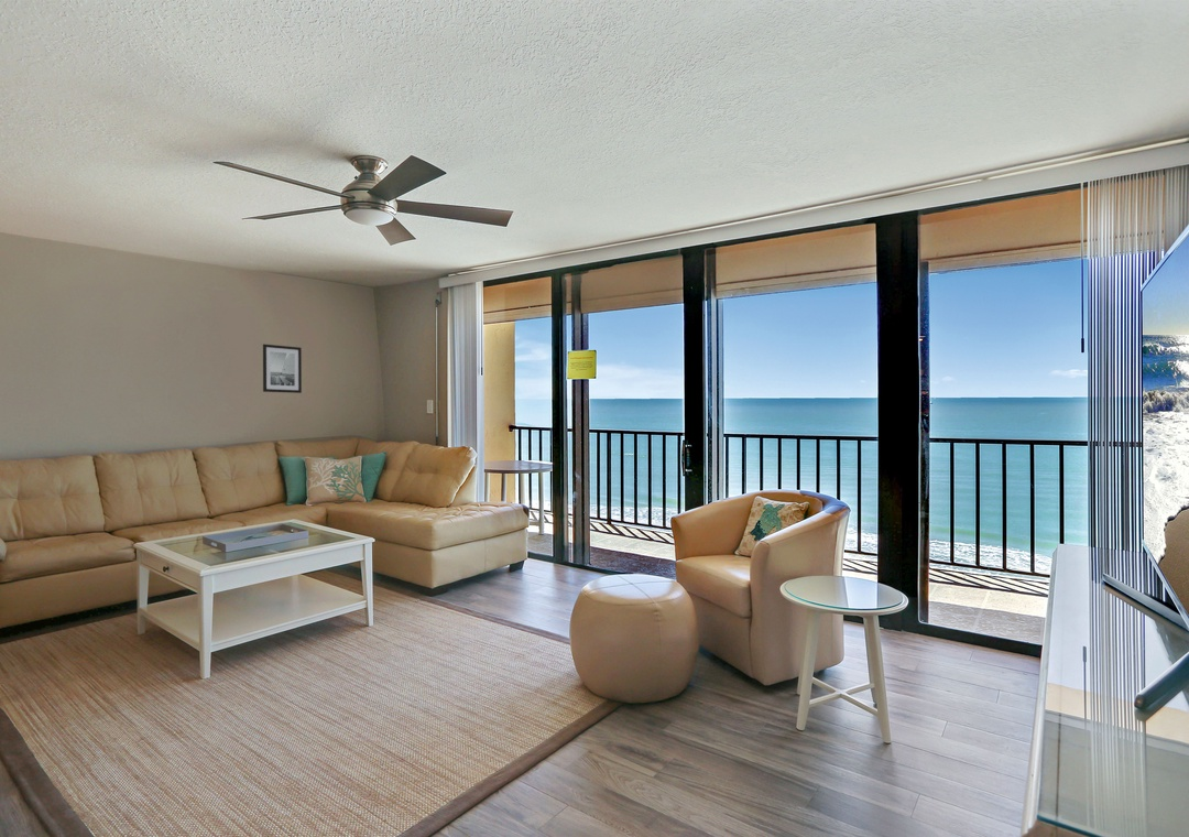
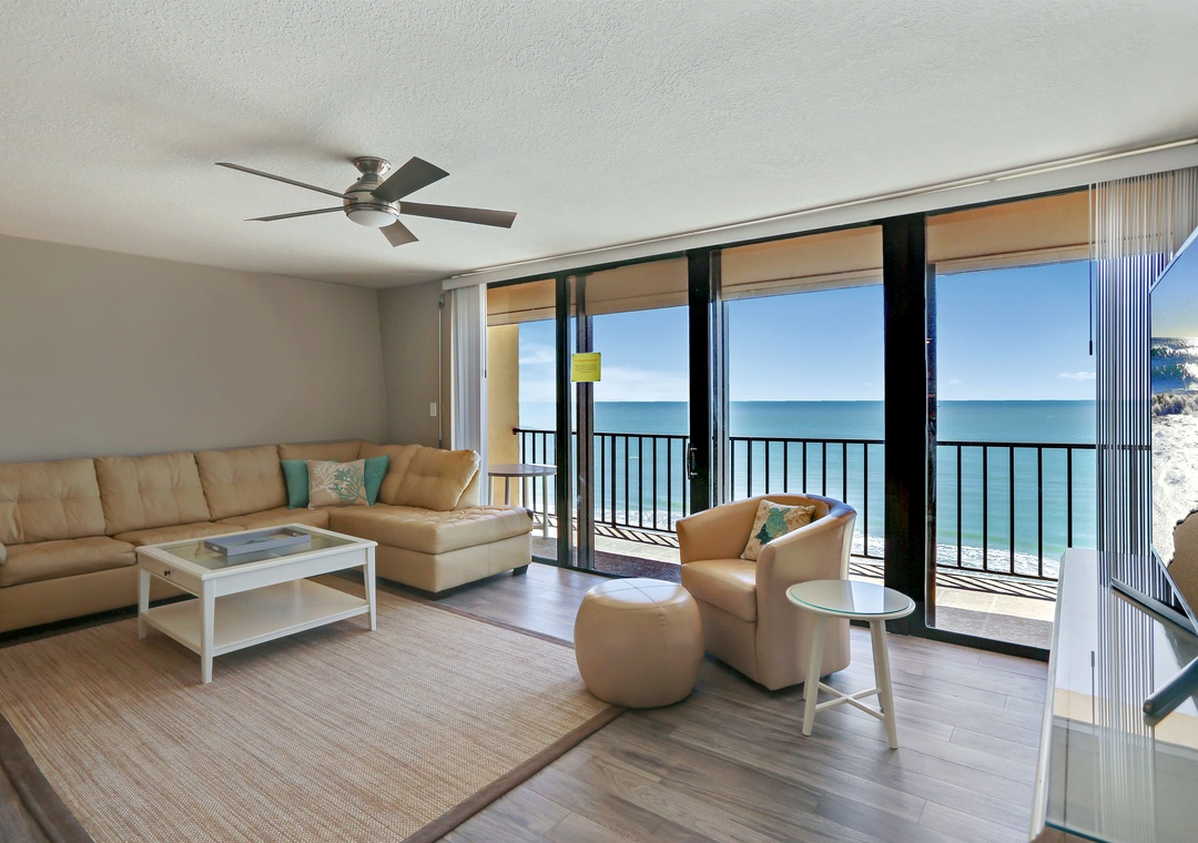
- wall art [262,344,303,394]
